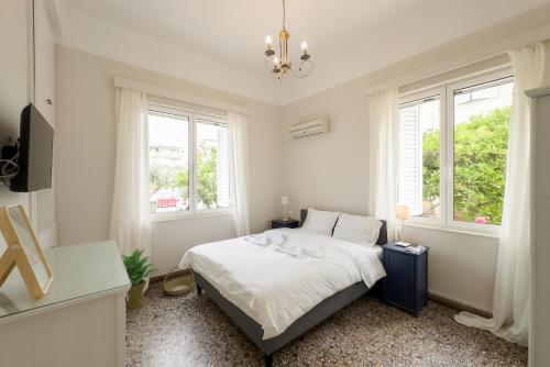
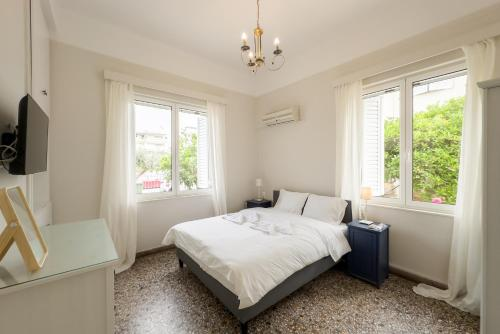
- potted plant [120,248,160,310]
- basket [163,265,195,297]
